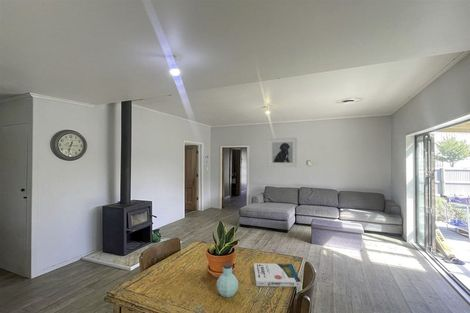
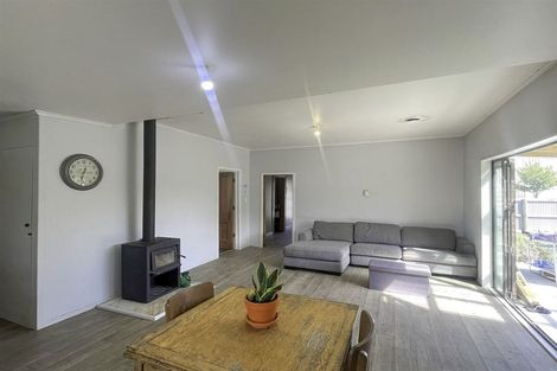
- book [253,262,302,287]
- jar [216,262,240,298]
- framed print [267,136,298,168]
